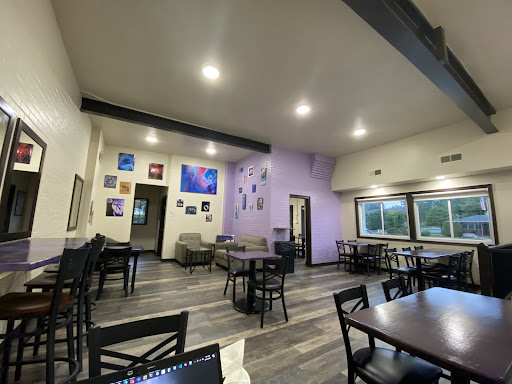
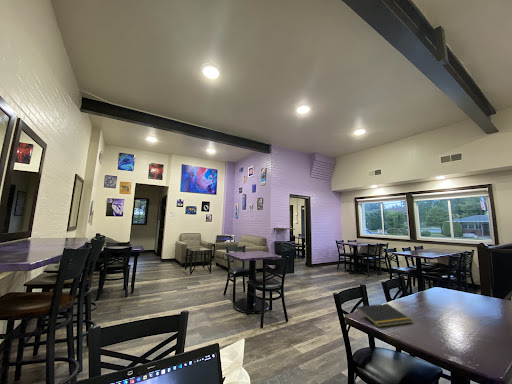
+ notepad [355,303,413,328]
